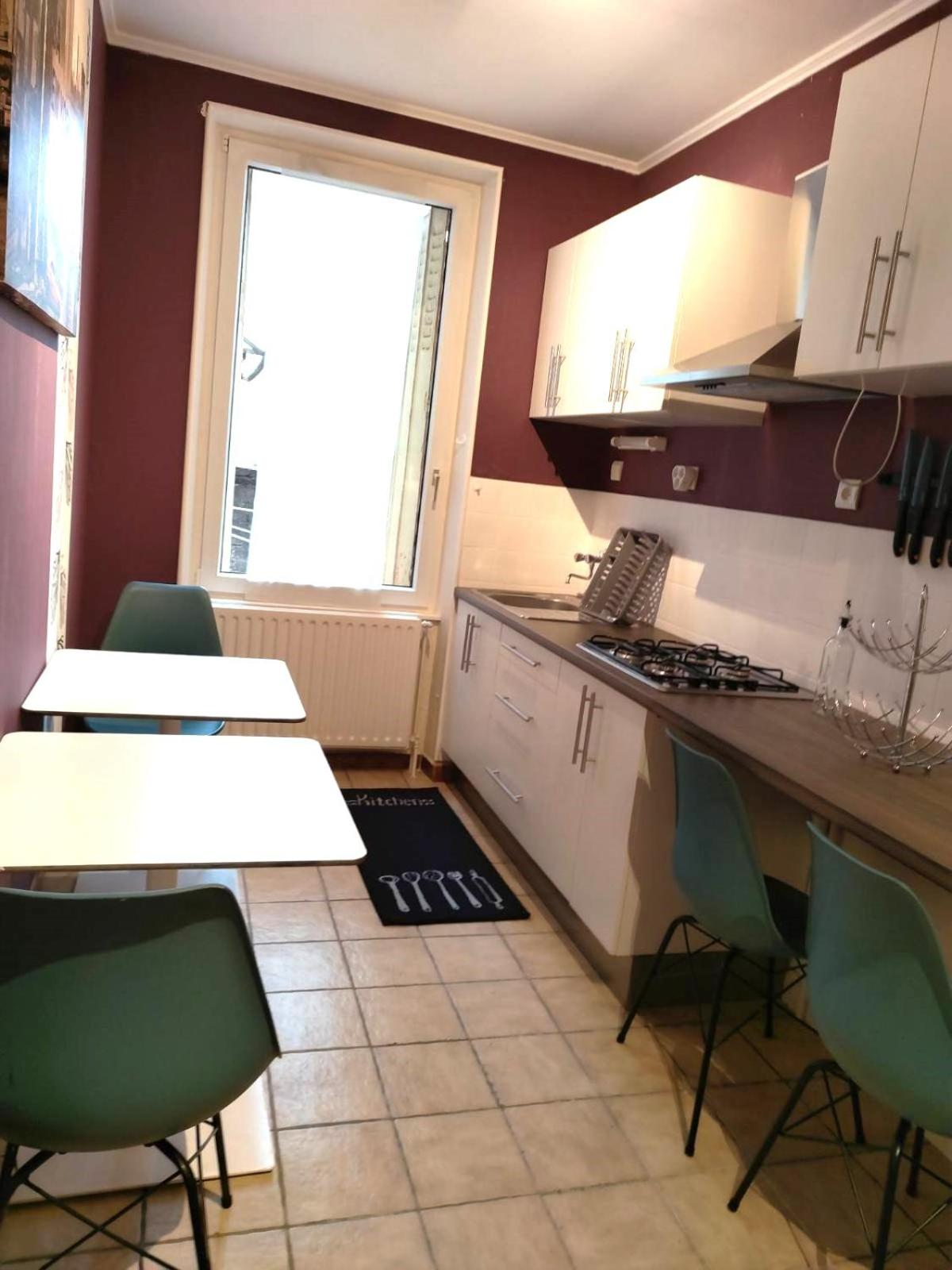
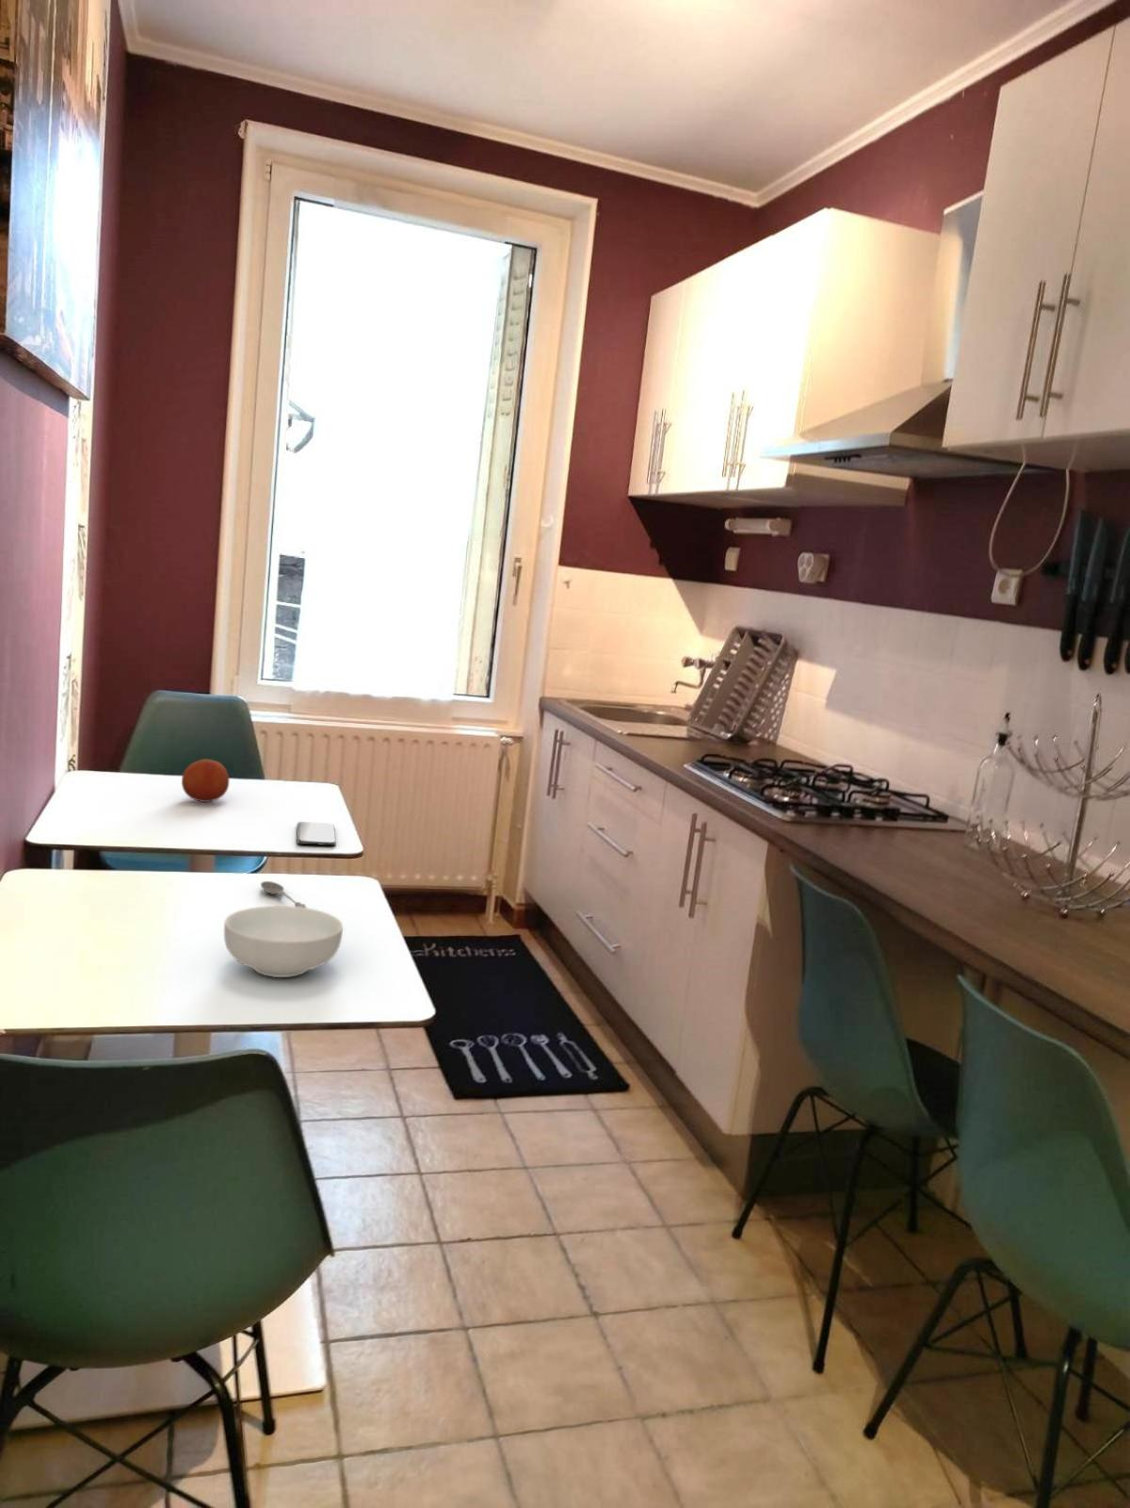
+ smartphone [296,820,337,847]
+ cereal bowl [223,905,344,978]
+ soupspoon [260,880,307,907]
+ fruit [180,758,230,803]
